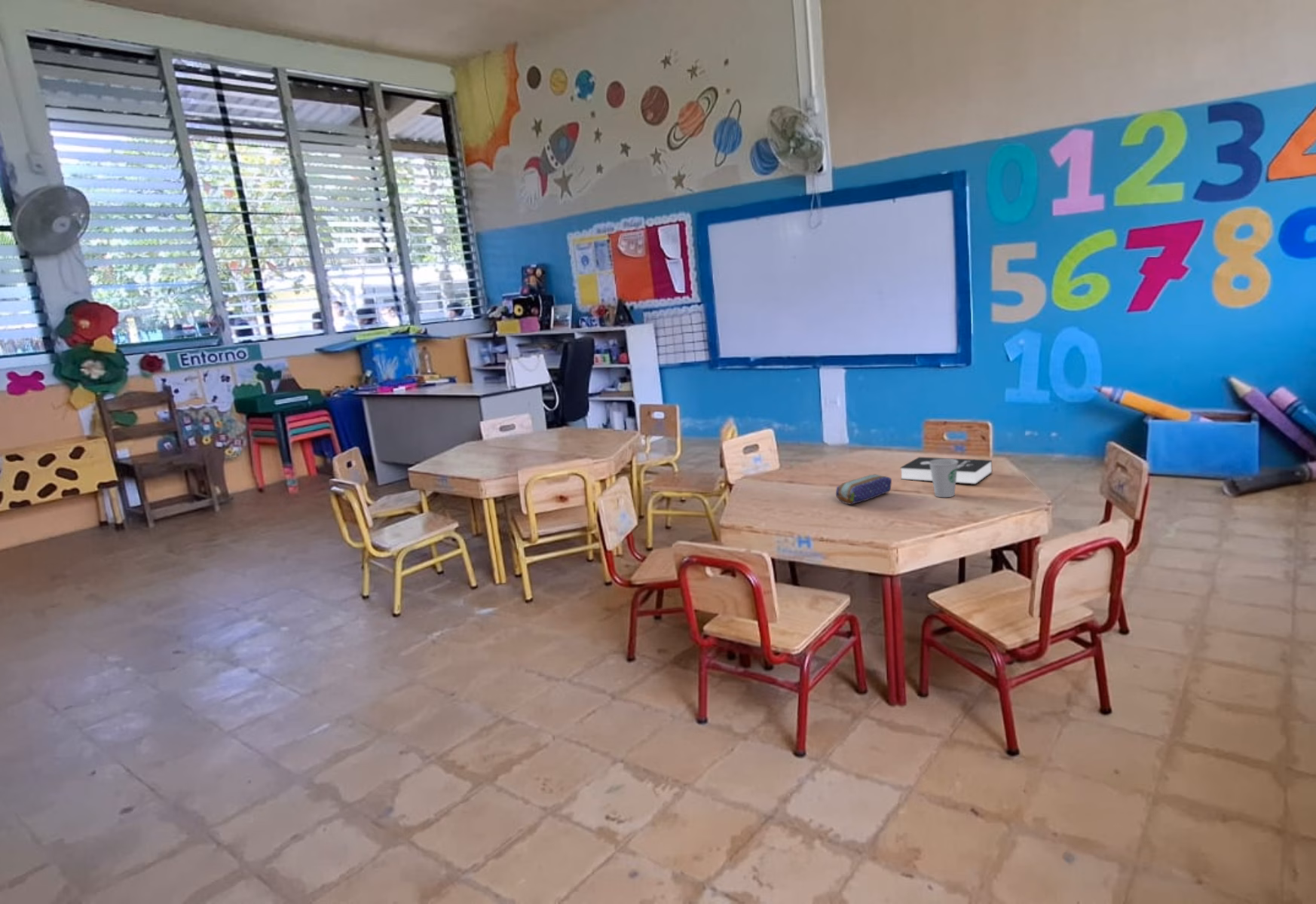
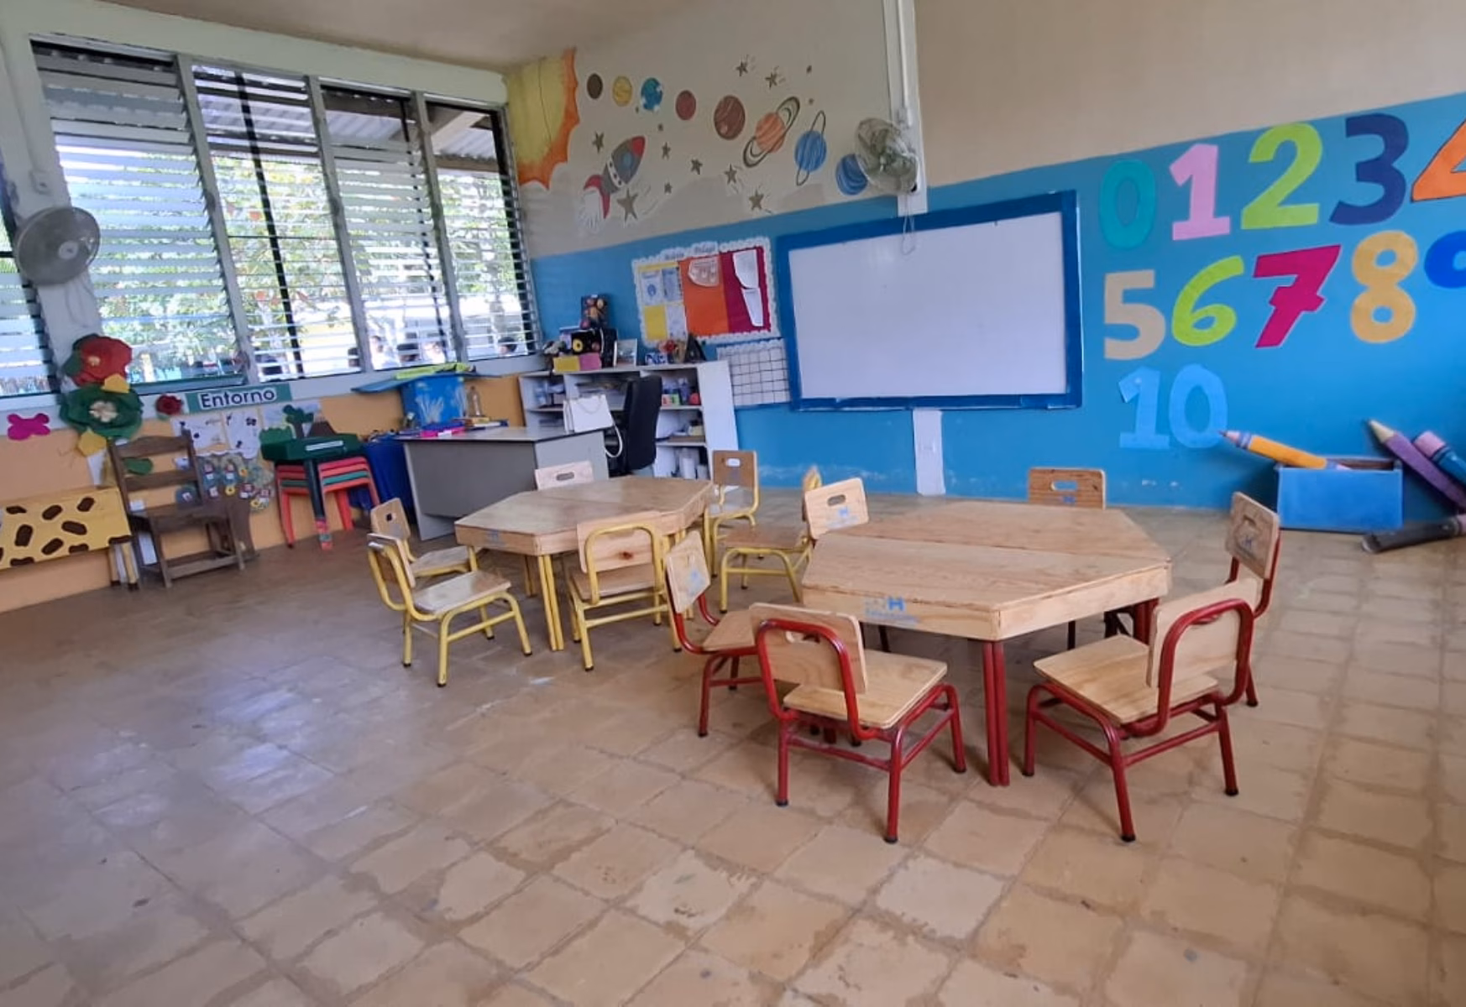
- booklet [899,457,993,485]
- paper cup [929,458,958,498]
- pencil case [835,474,892,505]
